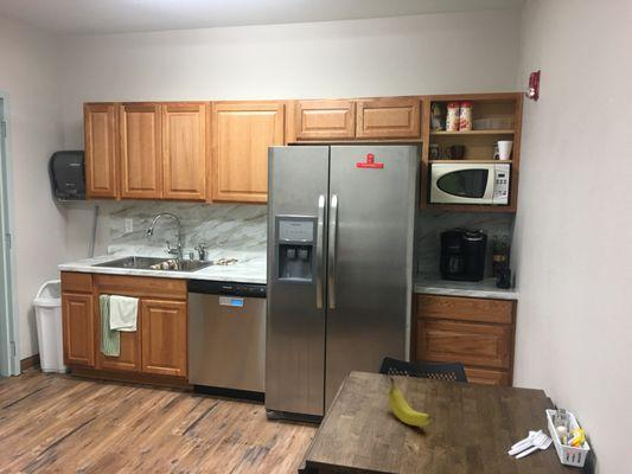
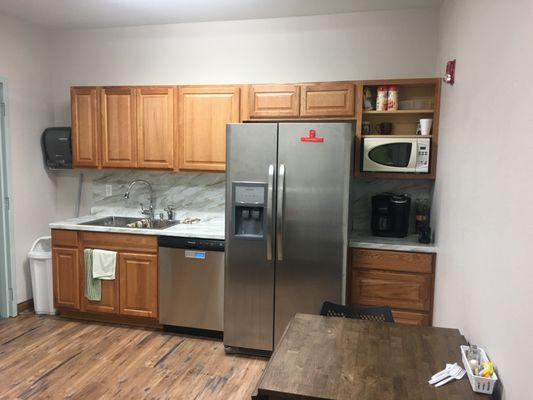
- fruit [388,377,430,428]
